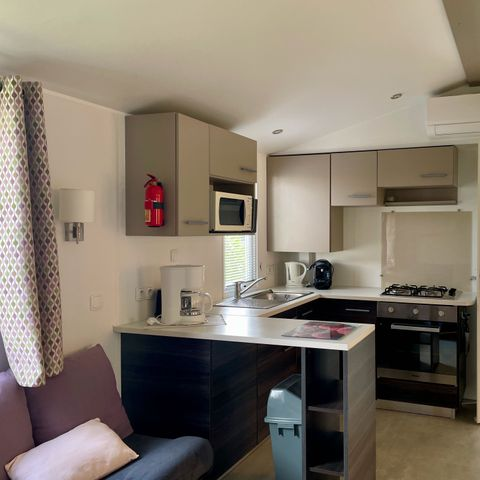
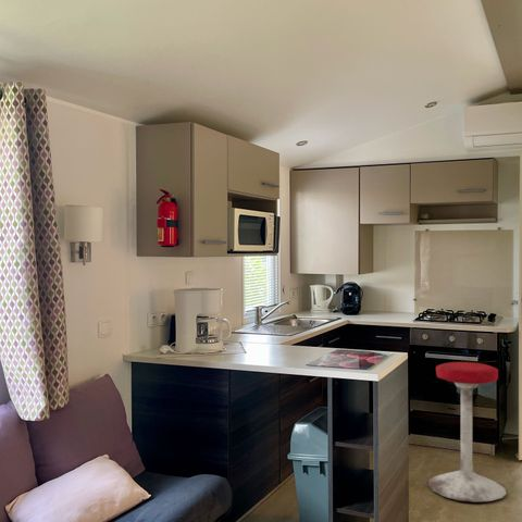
+ stool [426,361,508,504]
